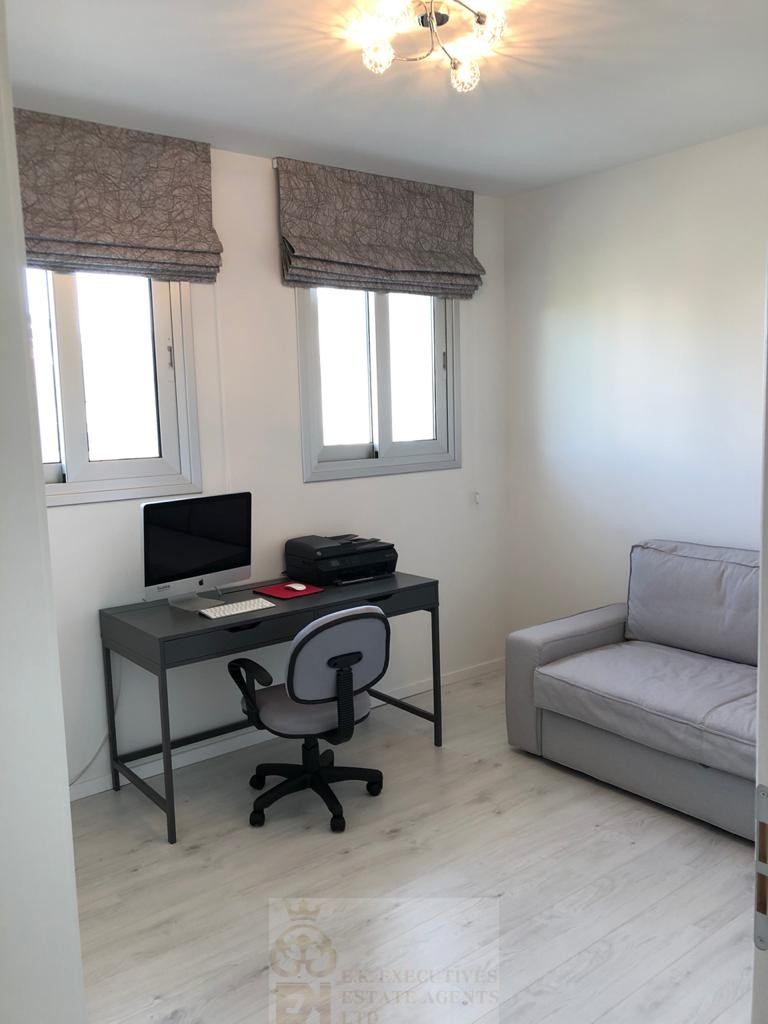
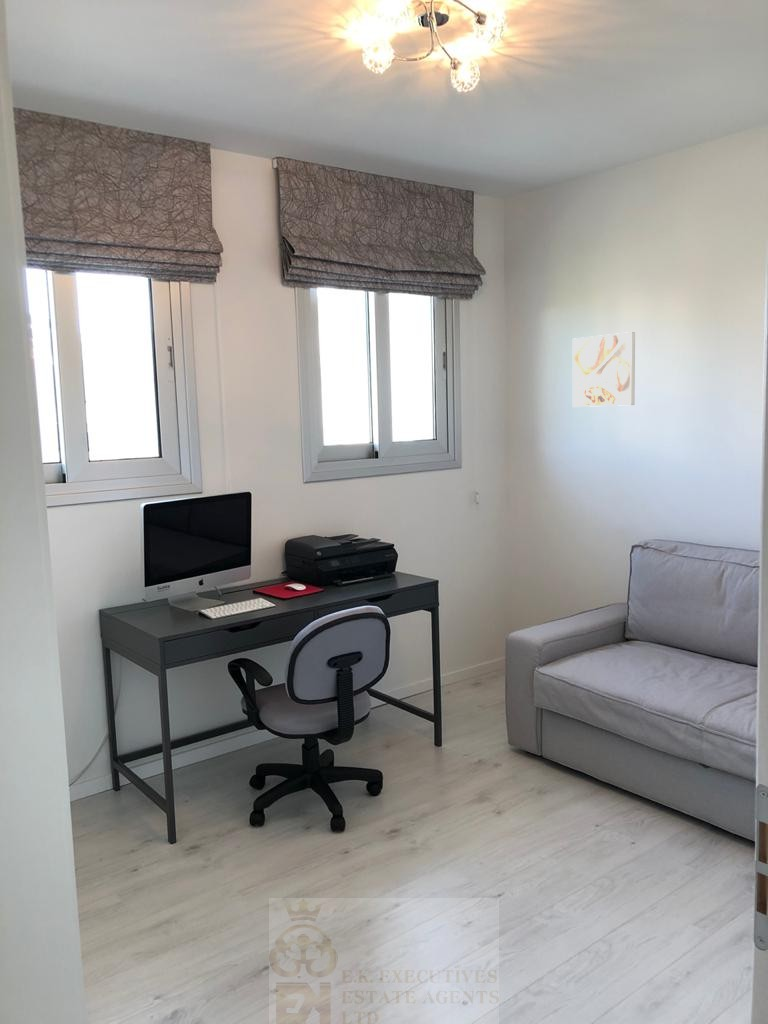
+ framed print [572,331,636,408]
